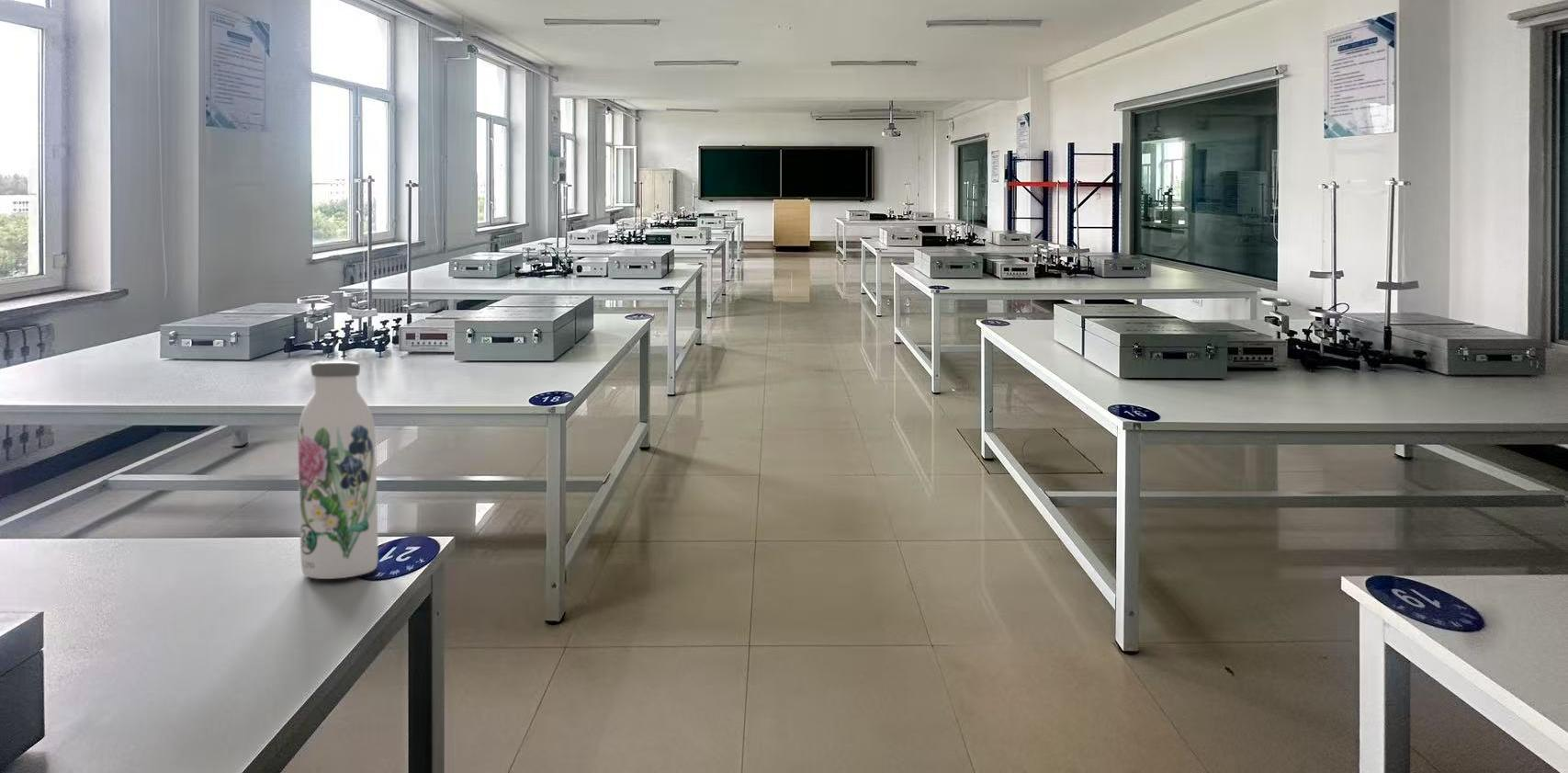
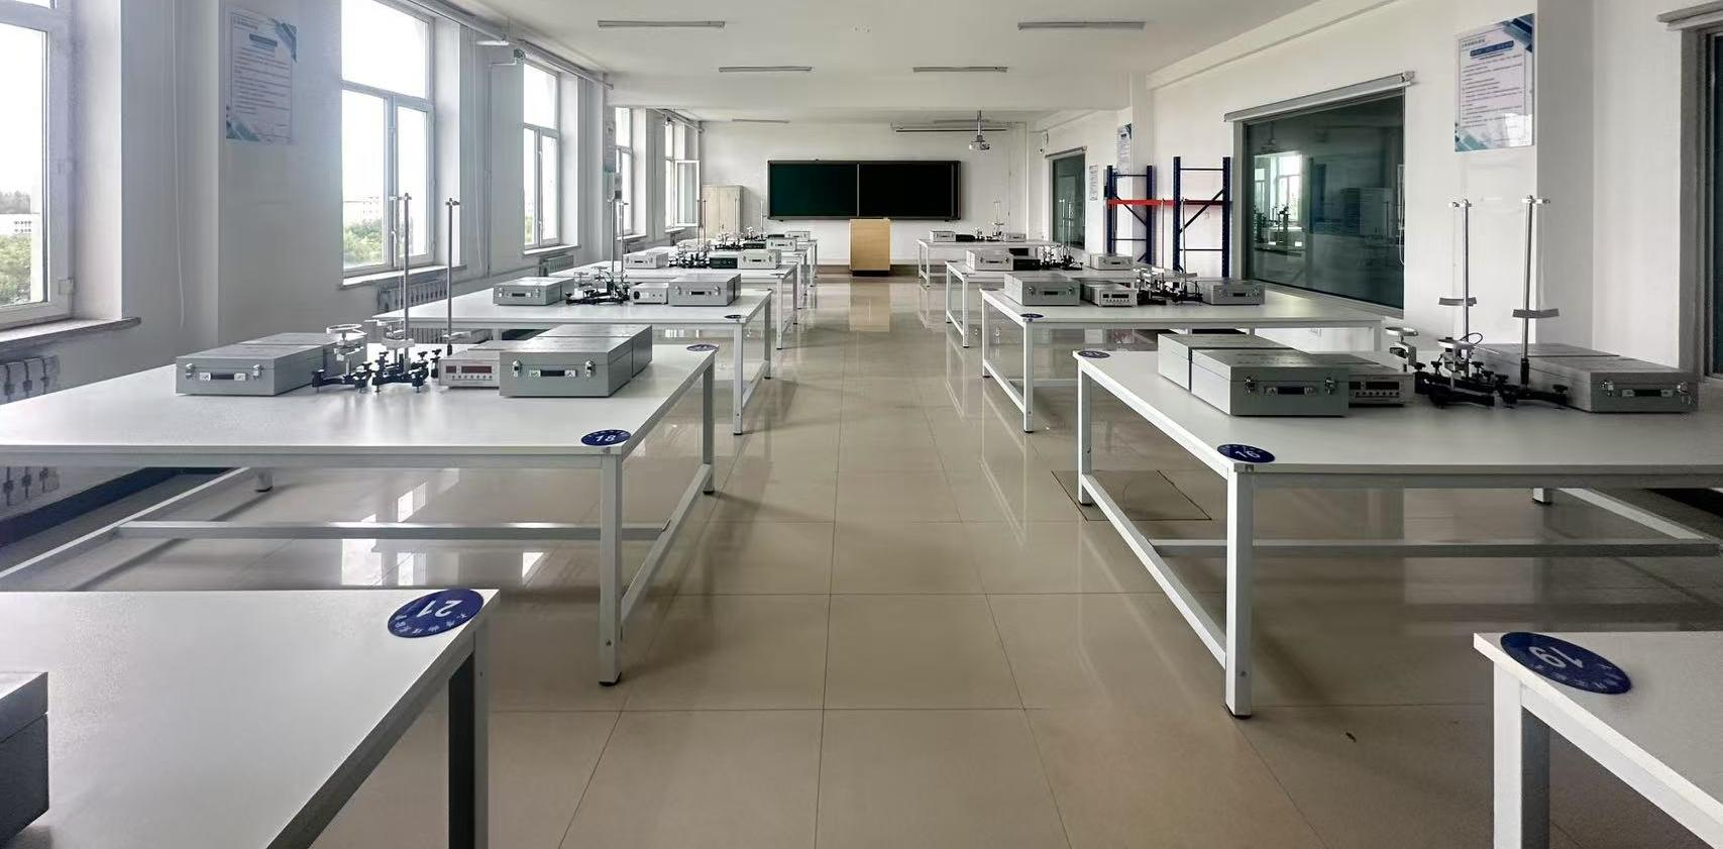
- water bottle [297,359,378,580]
